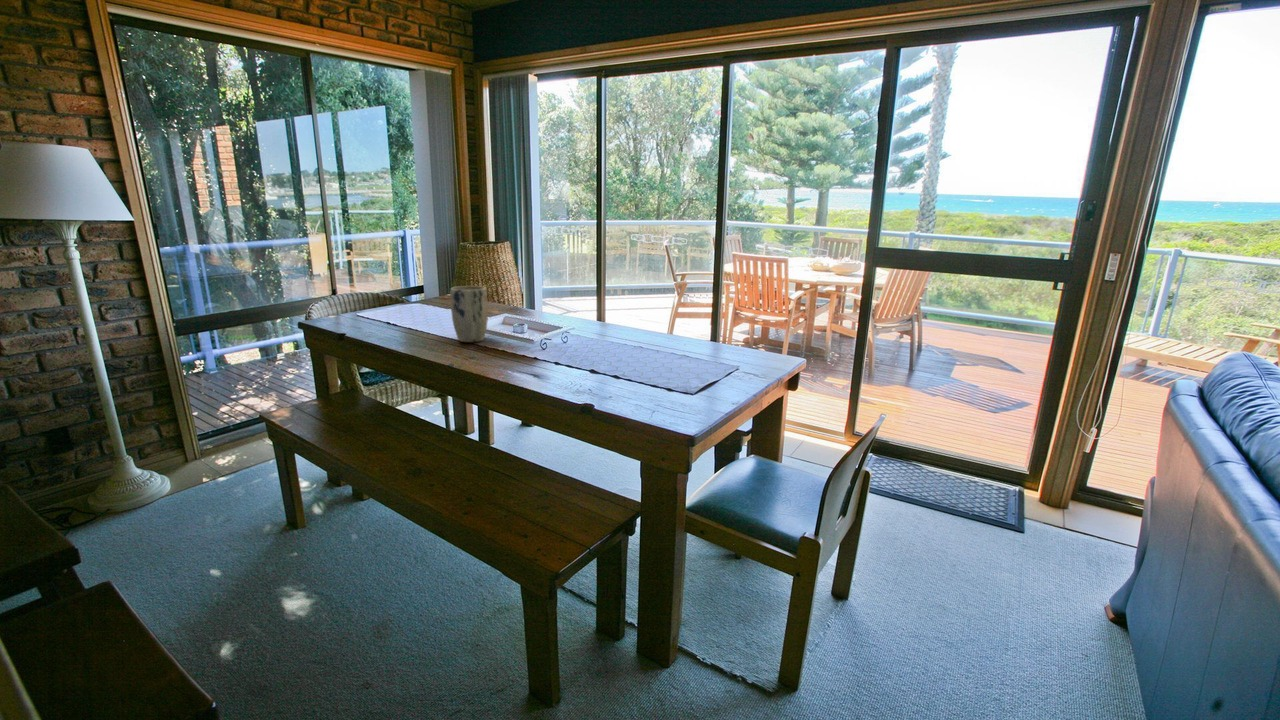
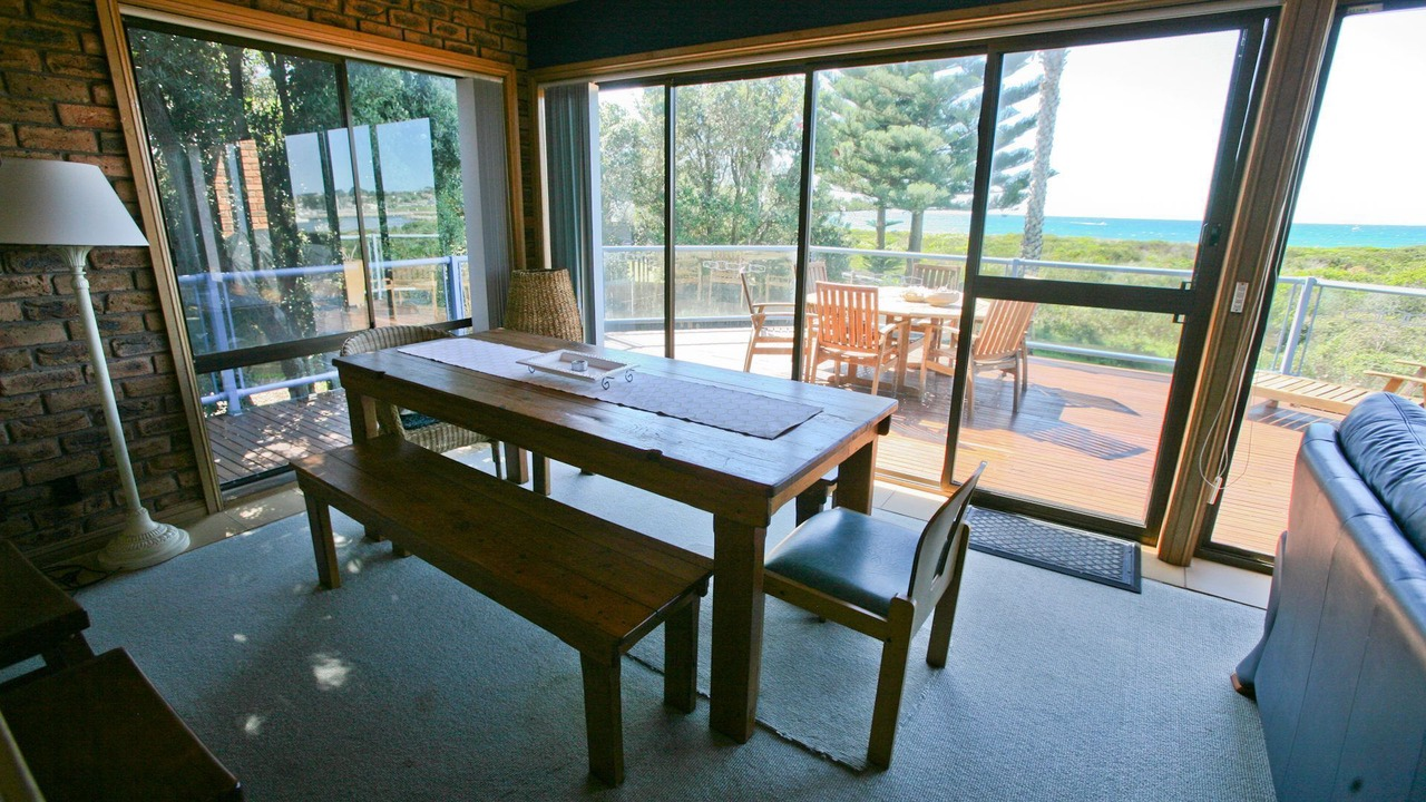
- plant pot [449,285,489,343]
